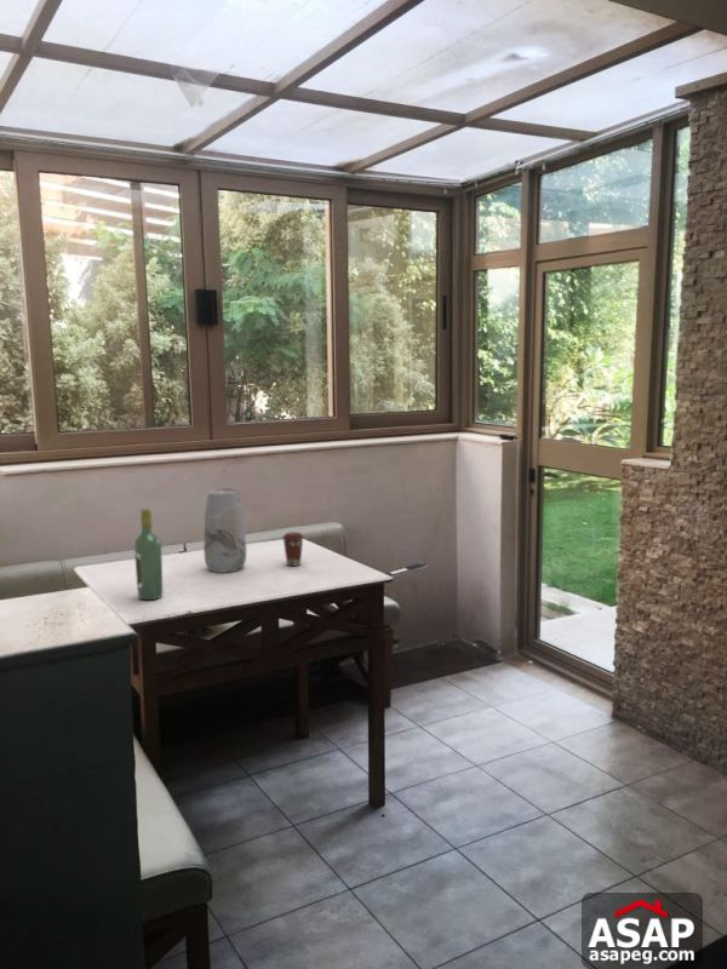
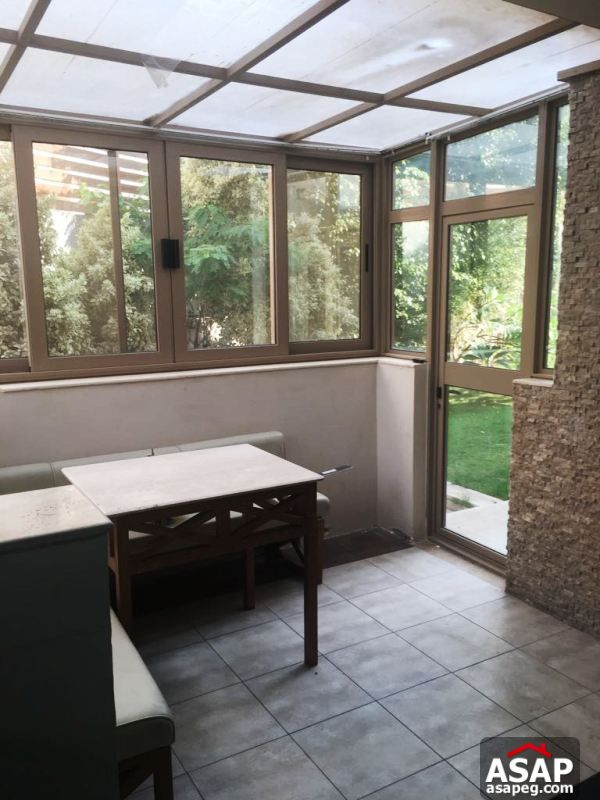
- vase [202,487,247,573]
- wine bottle [133,508,164,601]
- coffee cup [281,531,305,567]
